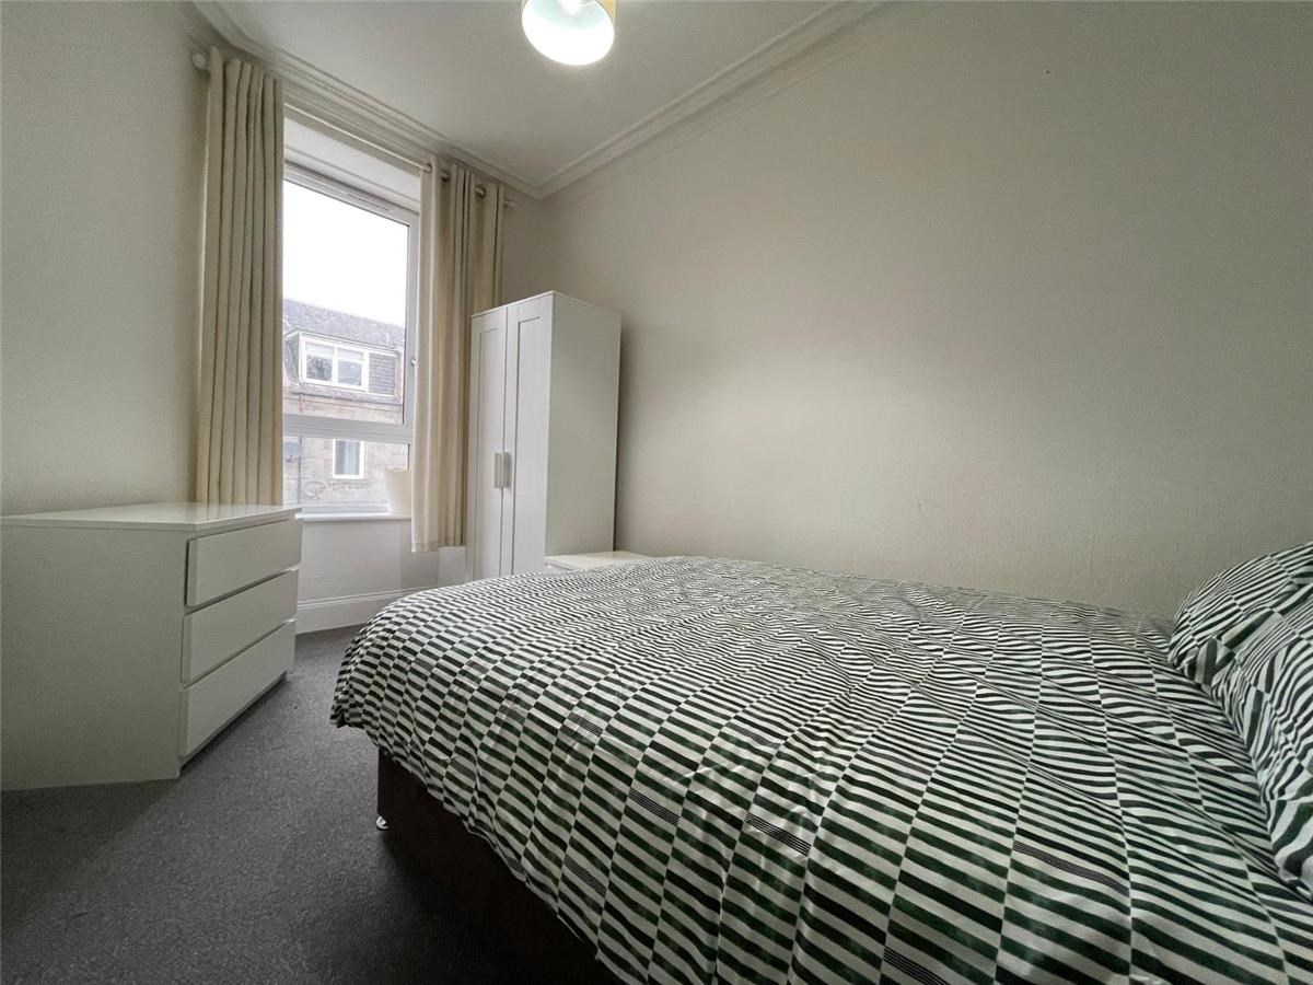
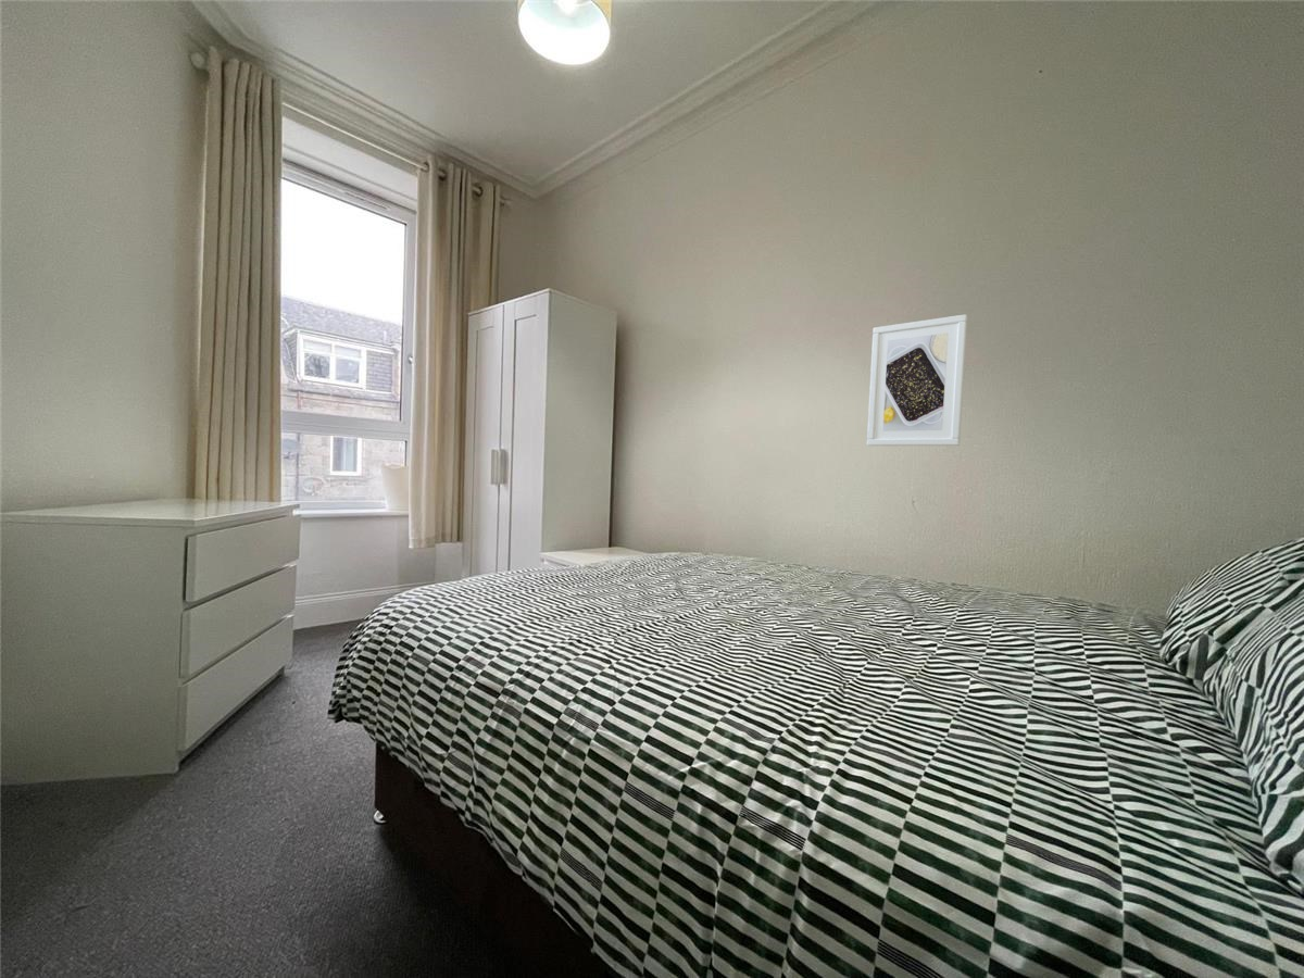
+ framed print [866,313,968,447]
